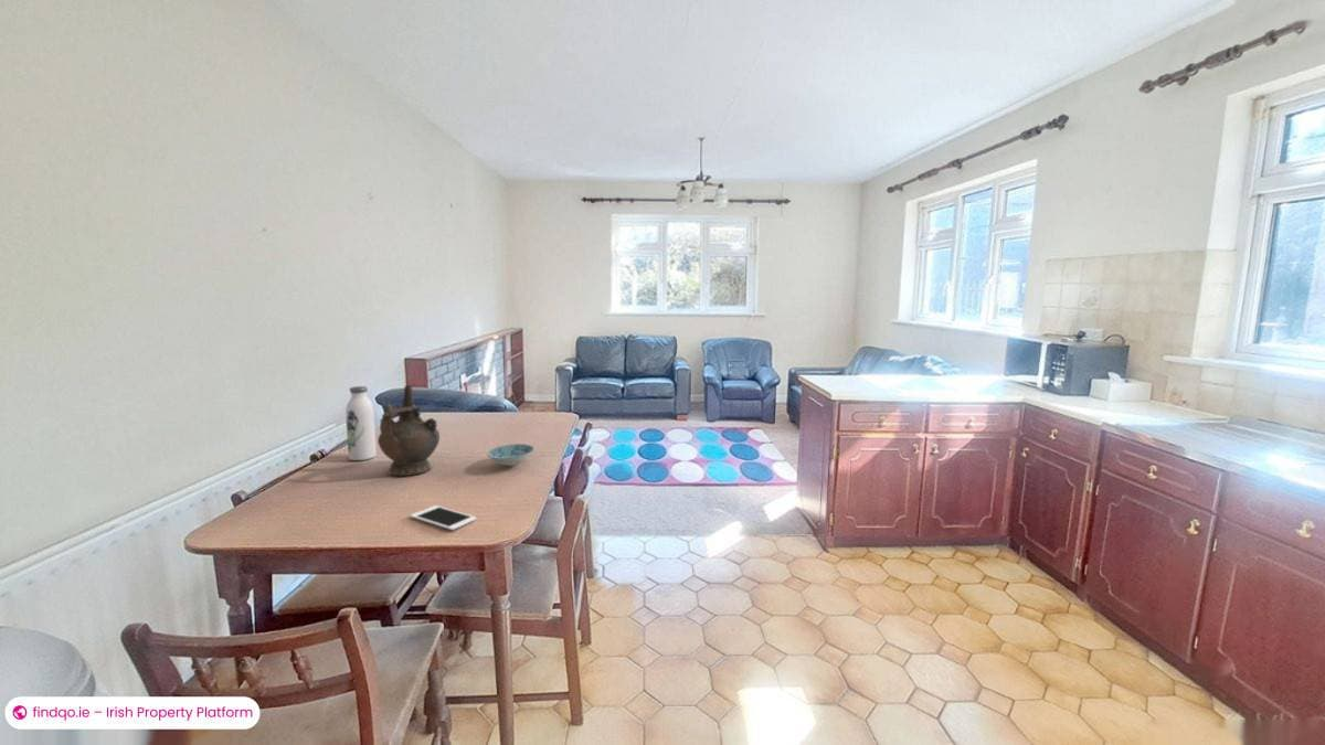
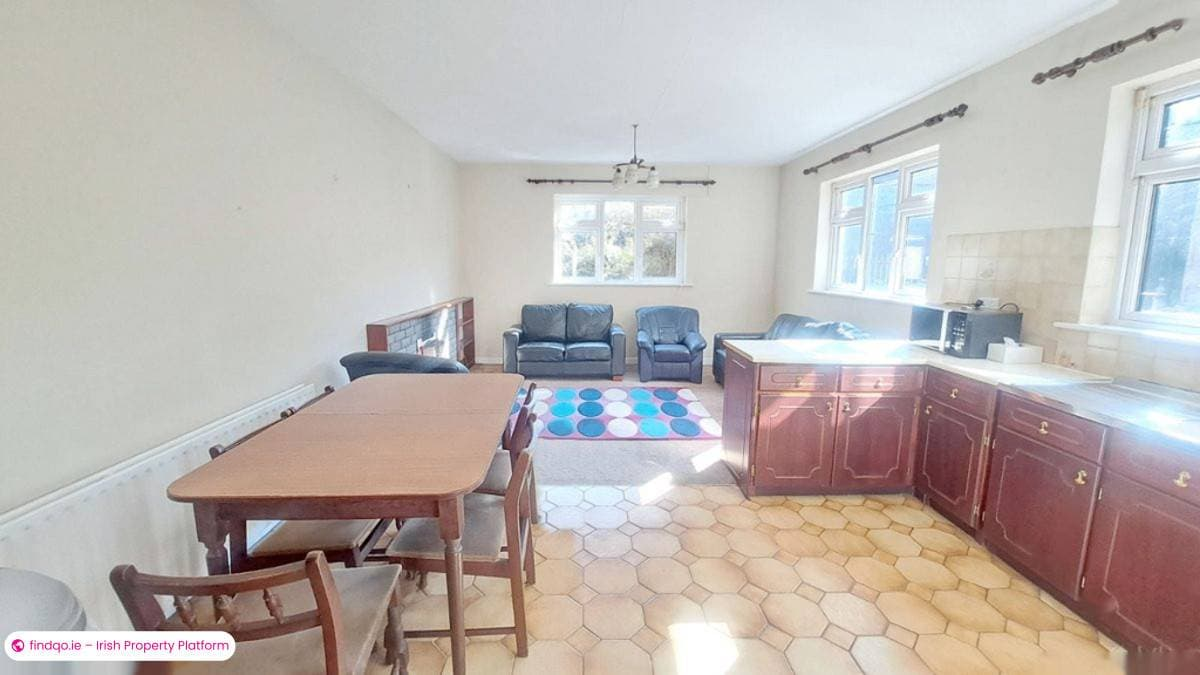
- cell phone [410,504,477,531]
- water bottle [344,385,377,461]
- ceremonial vessel [377,384,441,477]
- ceramic bowl [486,443,536,467]
